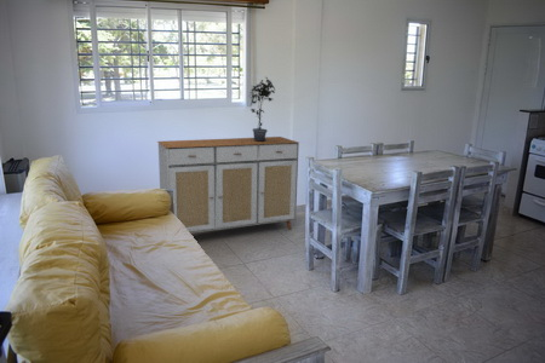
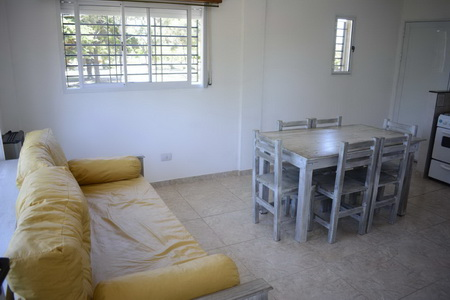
- potted plant [248,76,276,142]
- sideboard [156,136,300,235]
